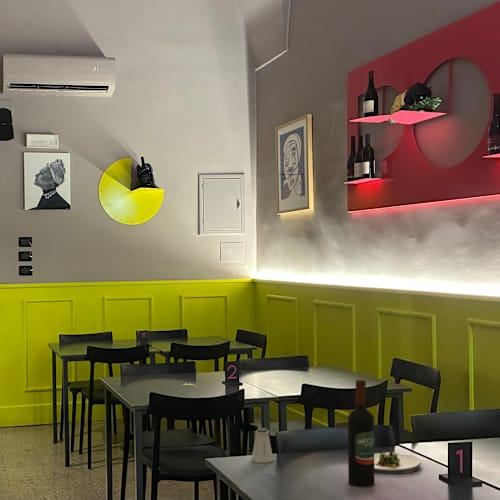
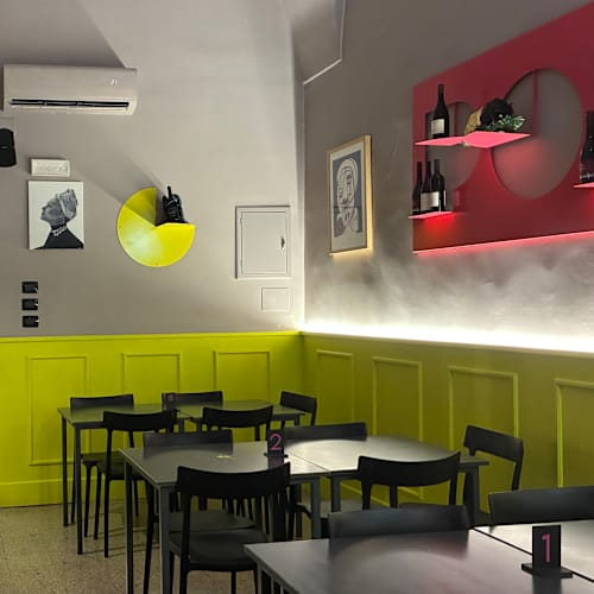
- salad plate [374,450,422,475]
- saltshaker [251,427,274,464]
- wine bottle [347,379,376,487]
